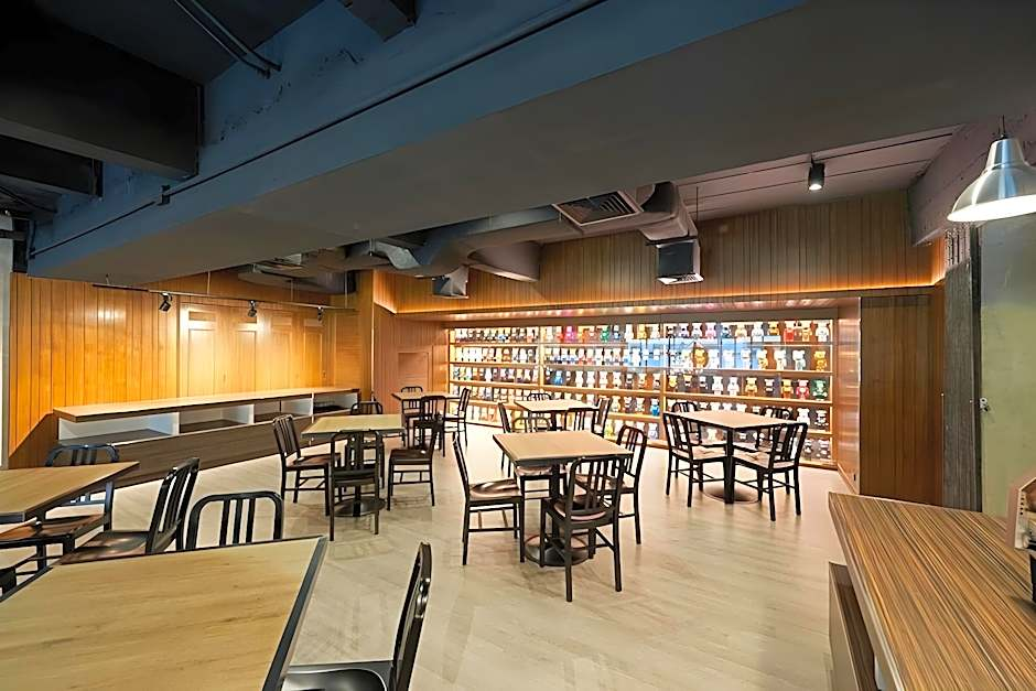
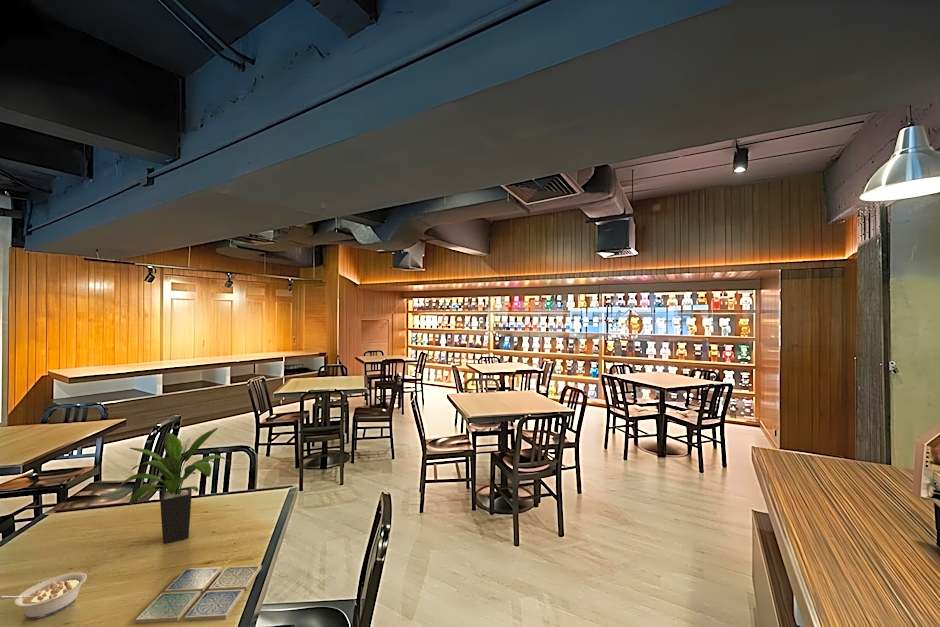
+ drink coaster [134,564,263,624]
+ legume [0,572,88,620]
+ potted plant [114,427,229,545]
